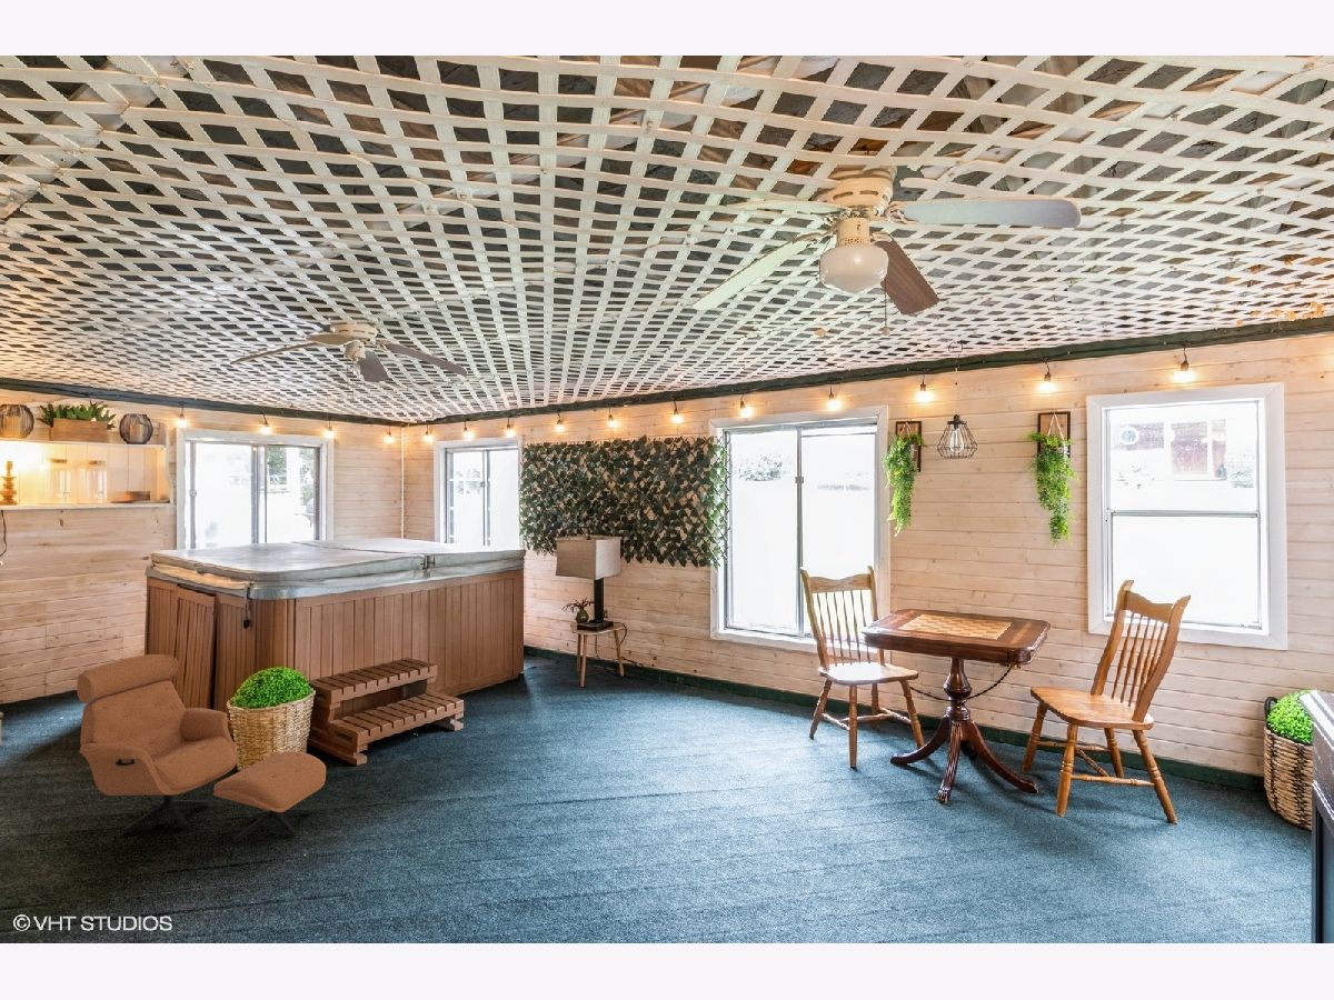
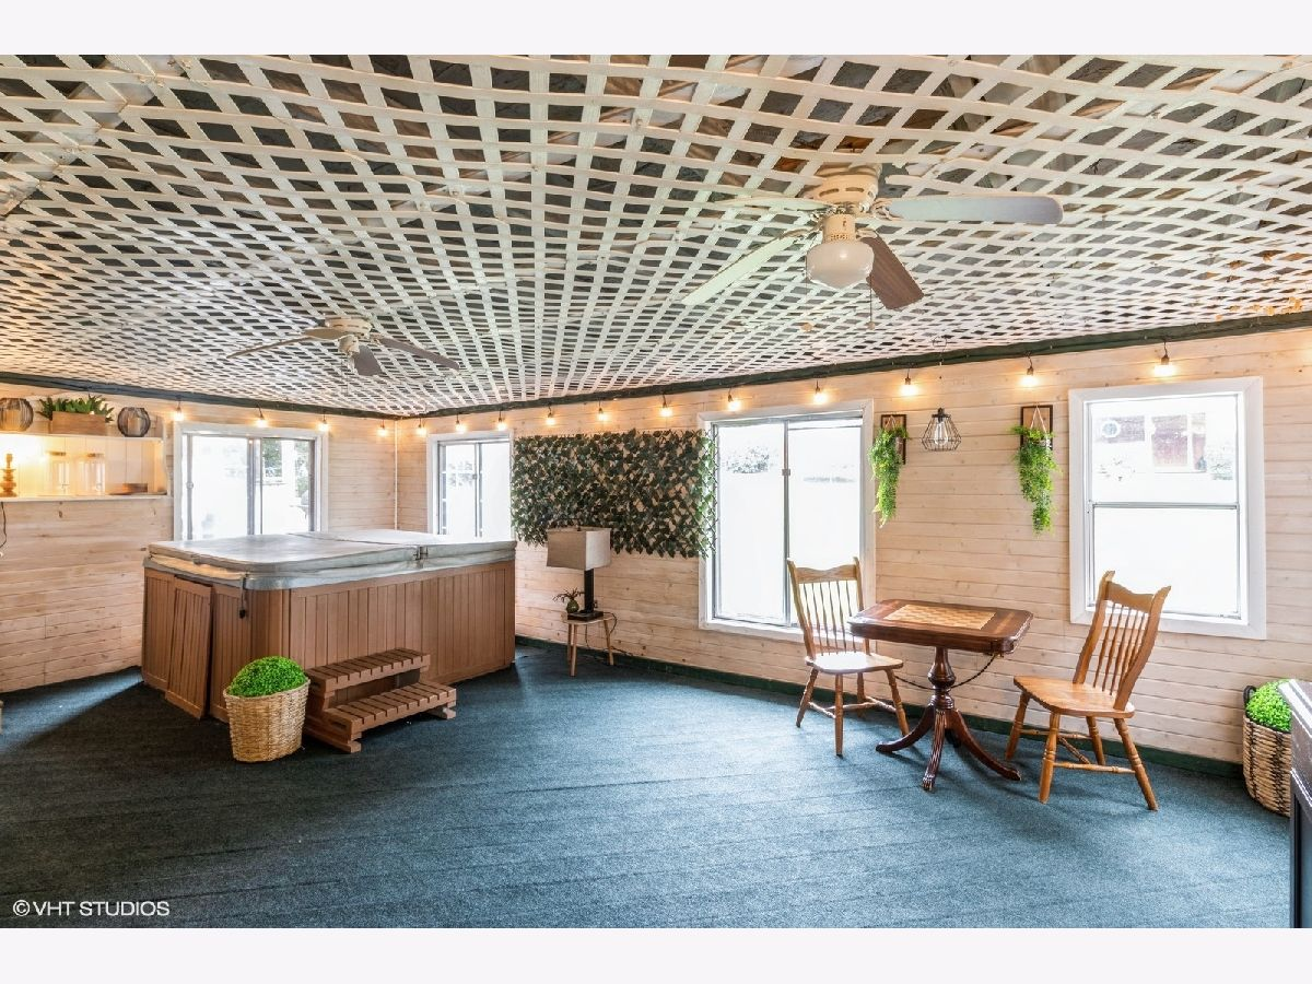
- lounge chair [76,653,327,843]
